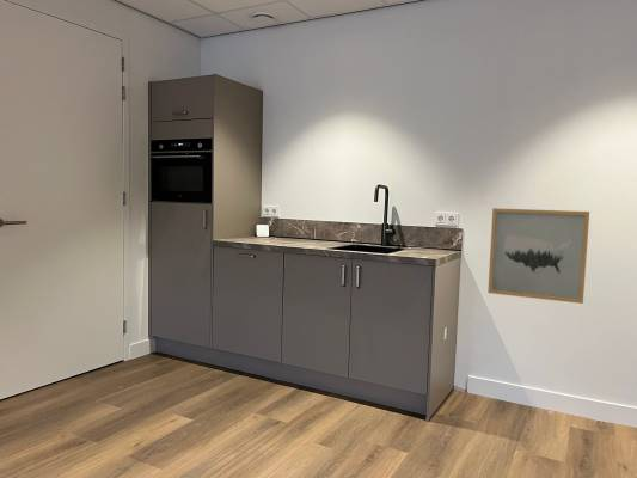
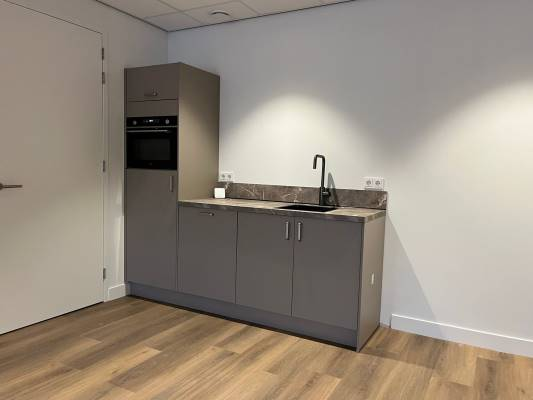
- wall art [486,207,590,305]
